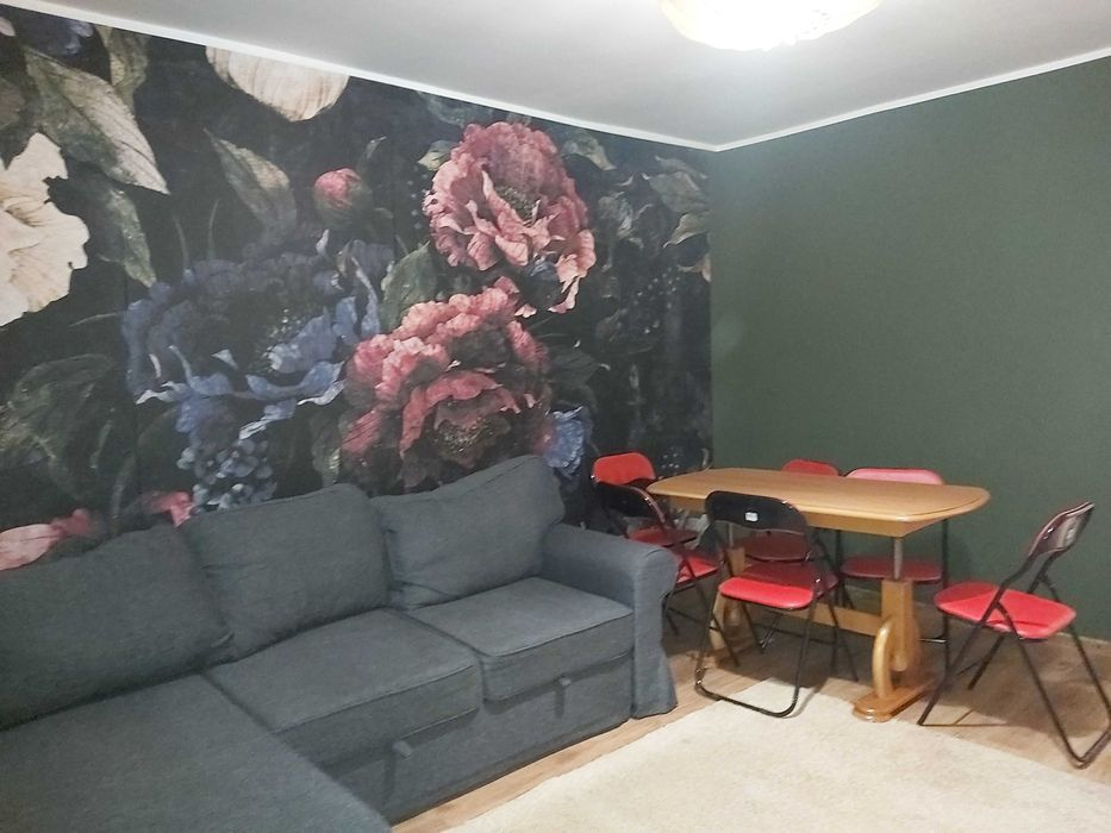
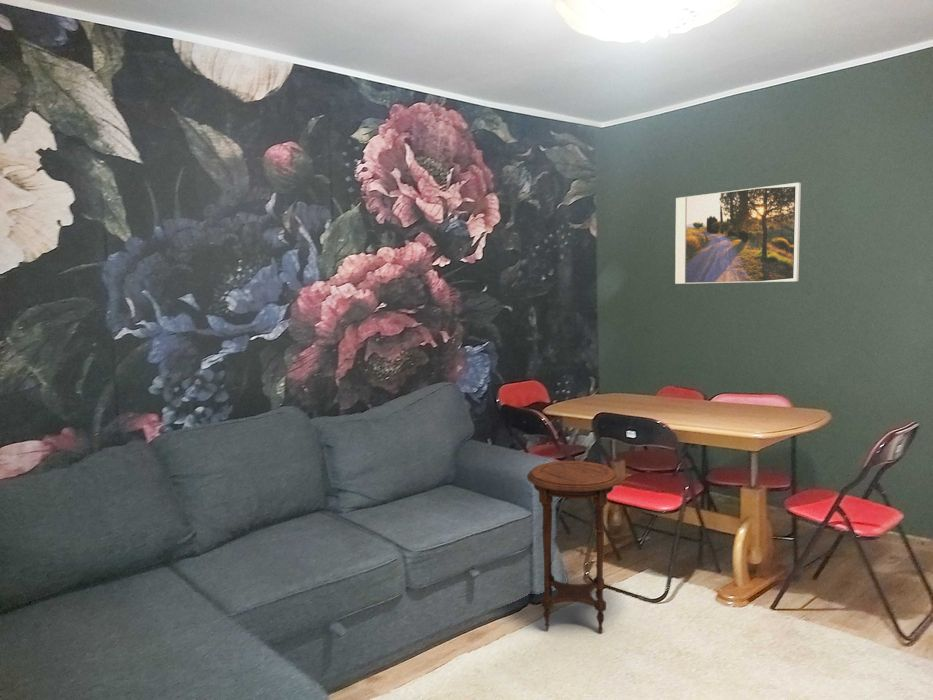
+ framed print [674,182,802,285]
+ side table [526,460,621,634]
